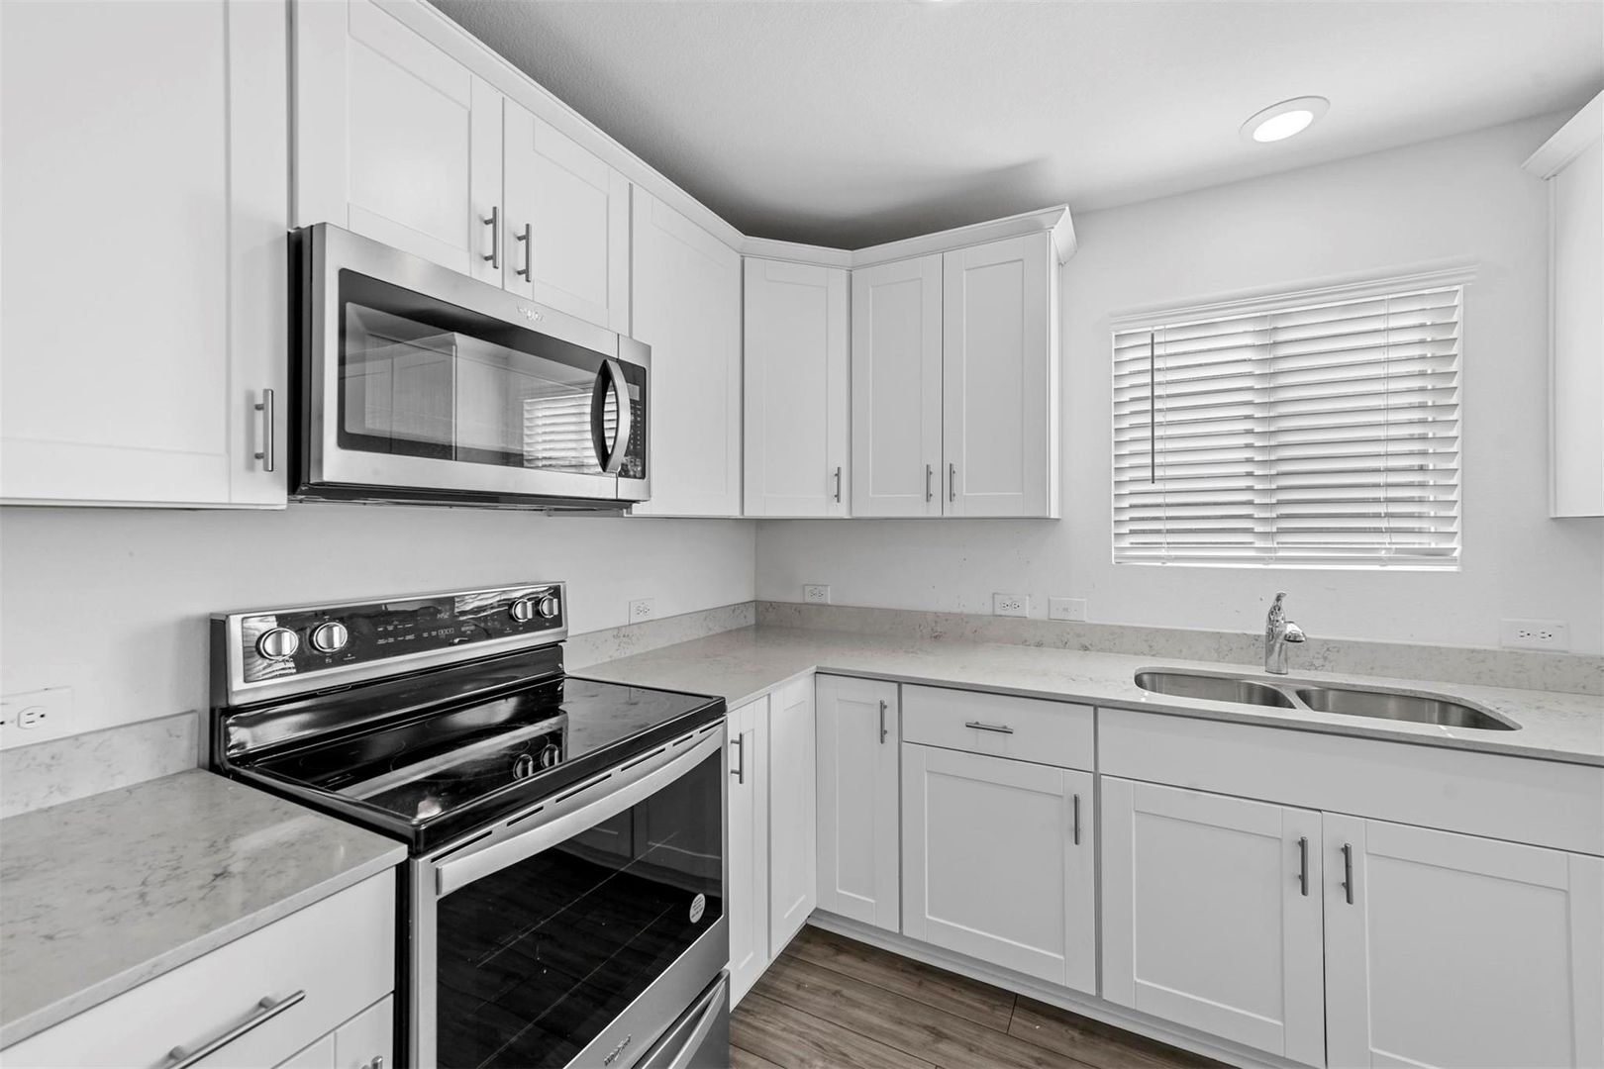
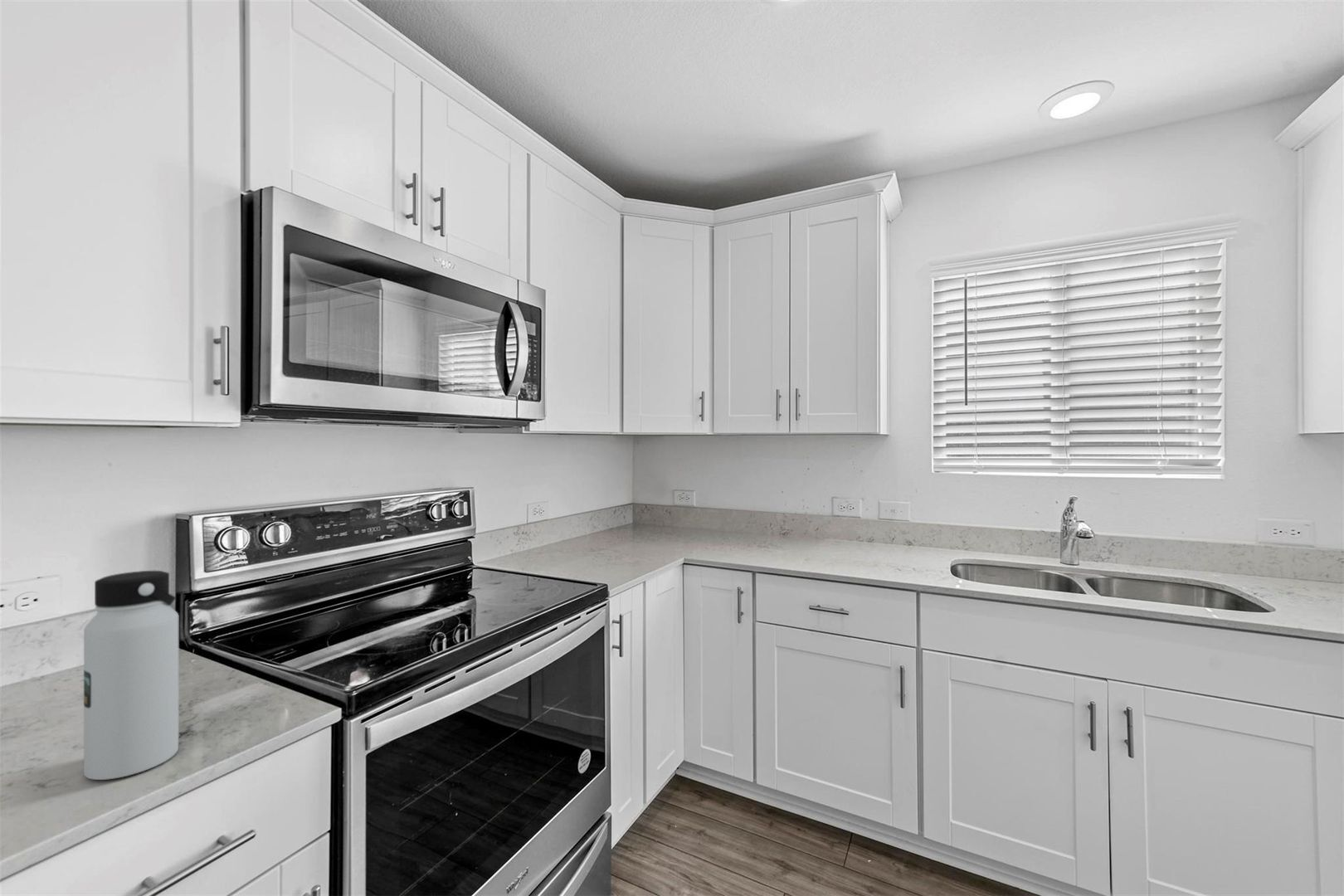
+ water bottle [83,570,179,781]
